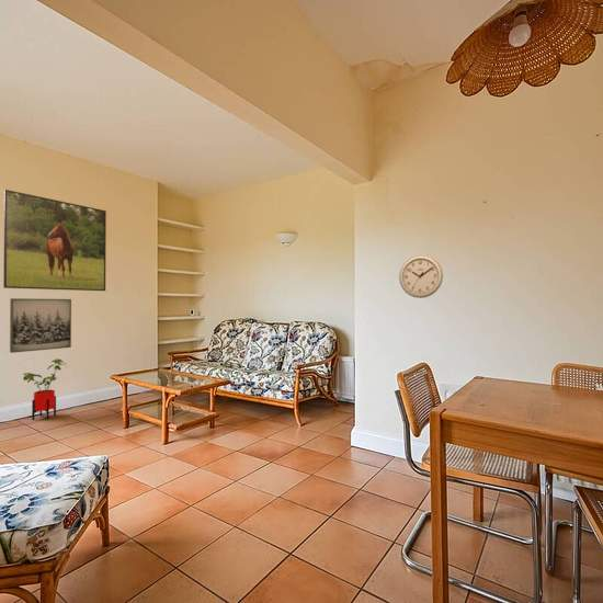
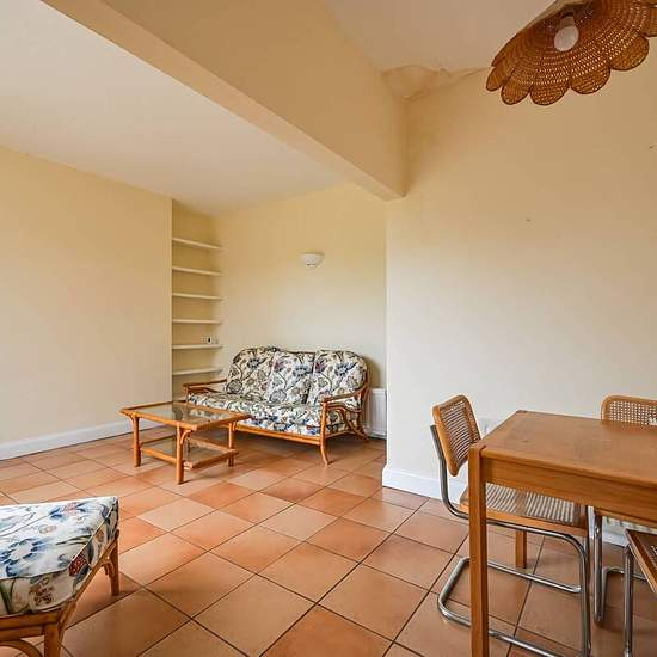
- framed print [2,189,107,292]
- wall art [9,297,72,354]
- house plant [22,357,68,421]
- wall clock [398,254,444,299]
